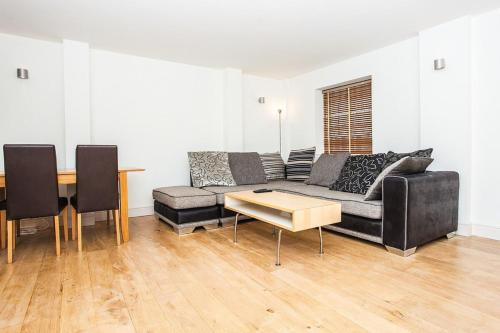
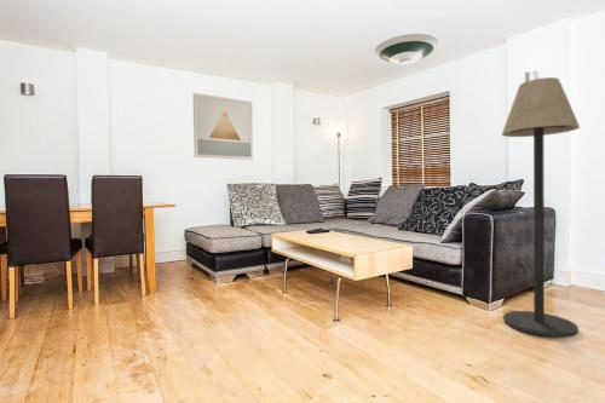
+ floor lamp [500,76,581,339]
+ wall art [192,92,254,161]
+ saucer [374,33,439,67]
